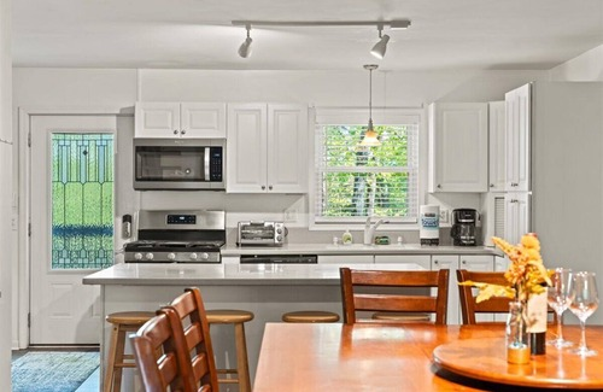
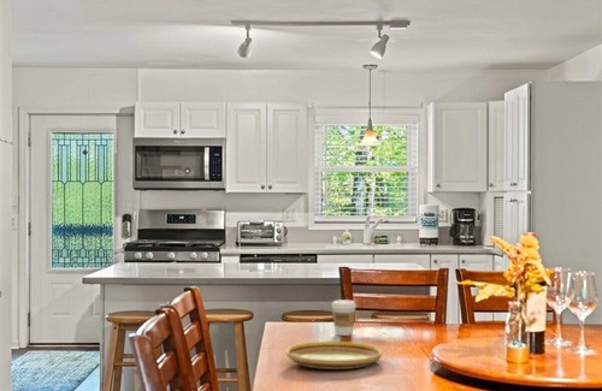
+ plate [285,340,384,371]
+ coffee cup [330,298,358,337]
